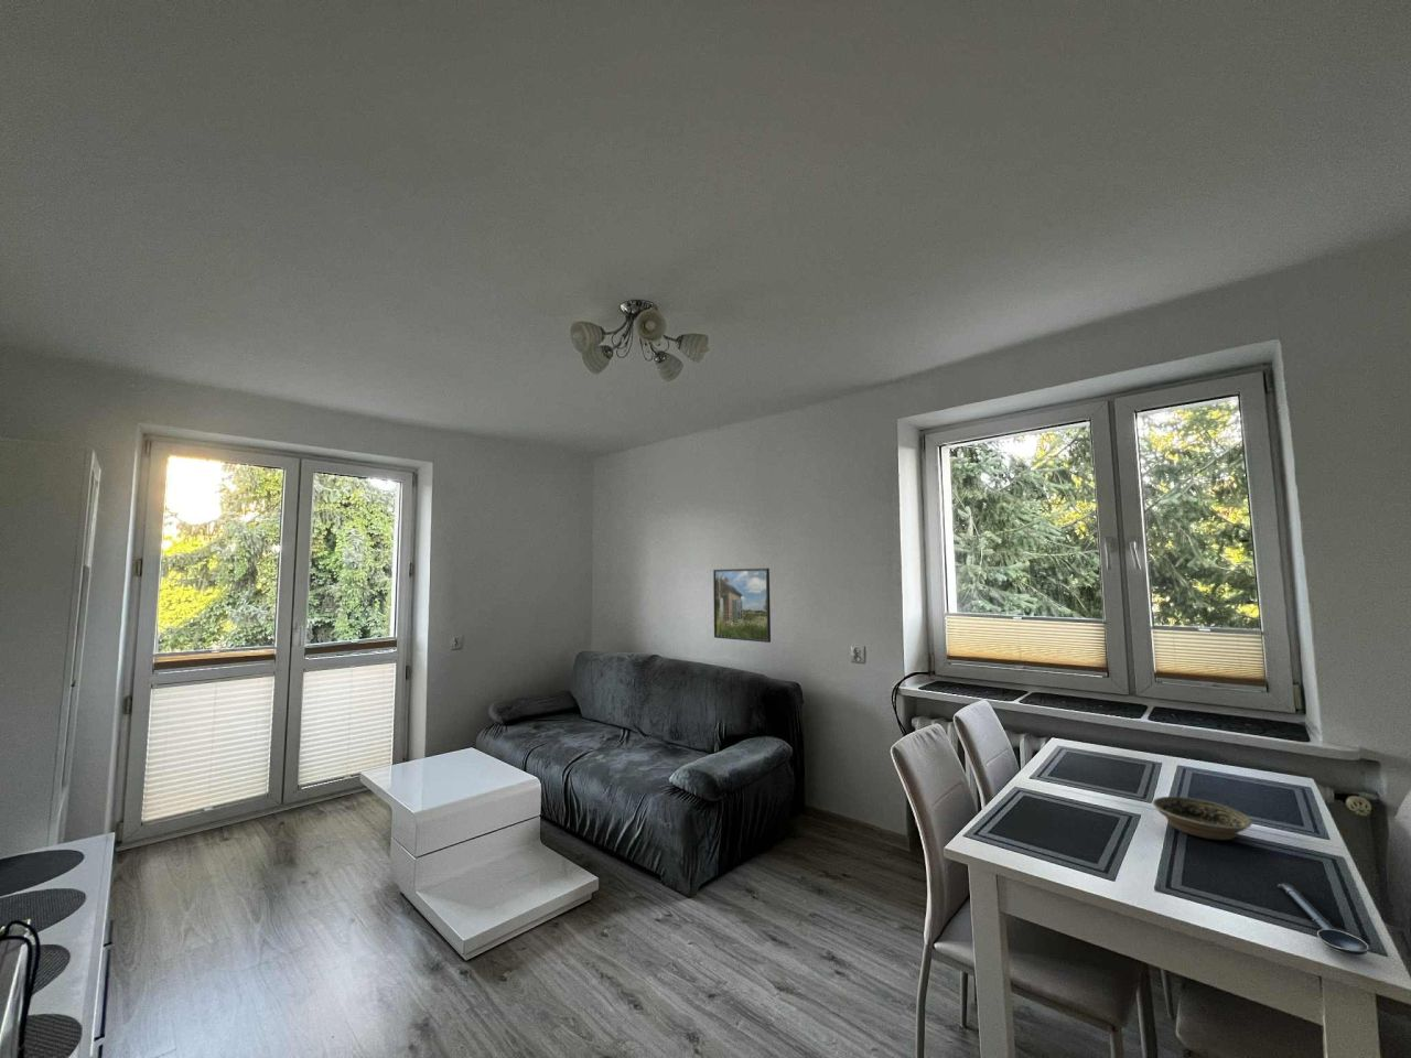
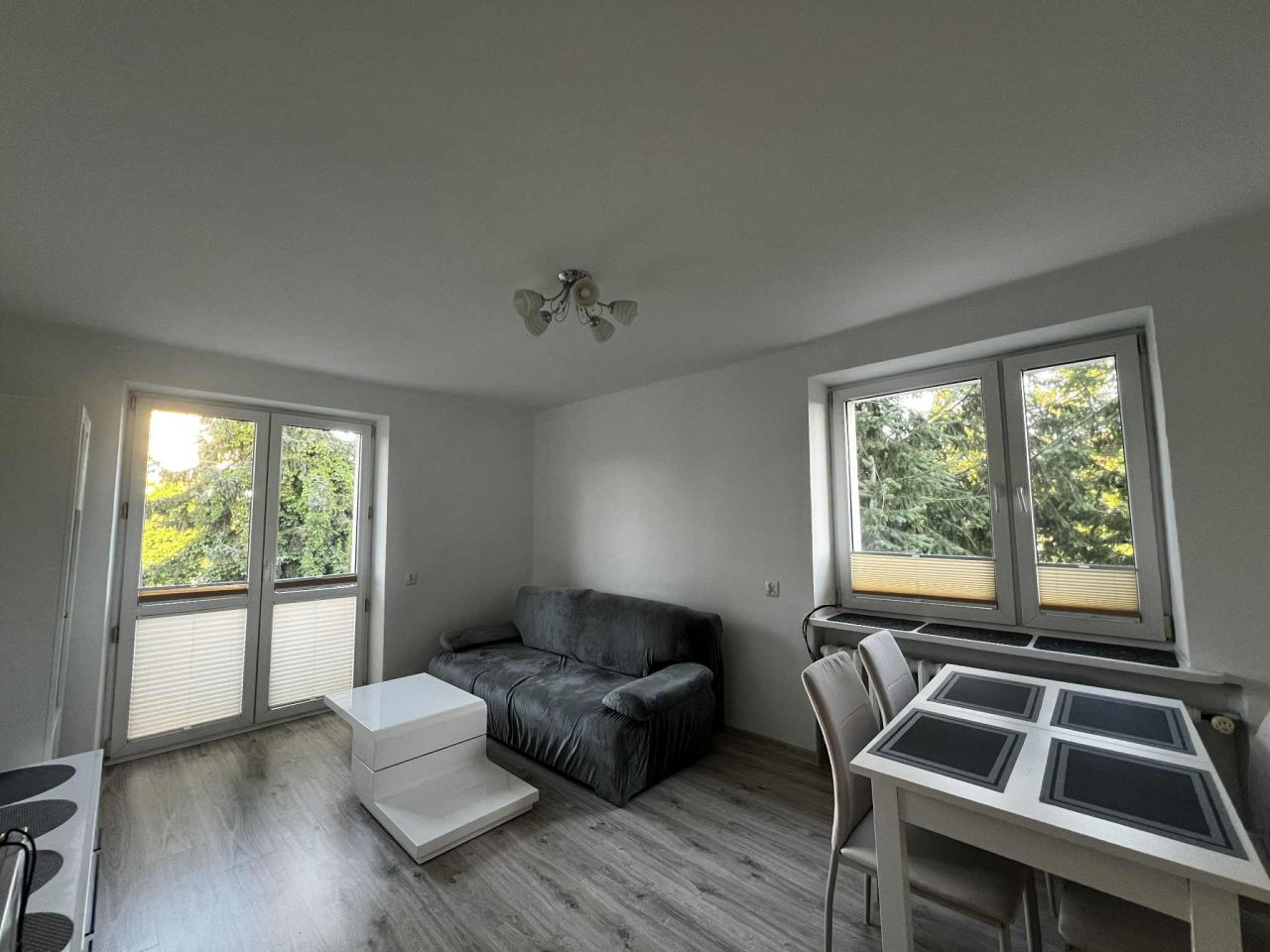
- bowl [1151,796,1253,841]
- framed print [712,568,772,643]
- spoon [1277,882,1370,957]
